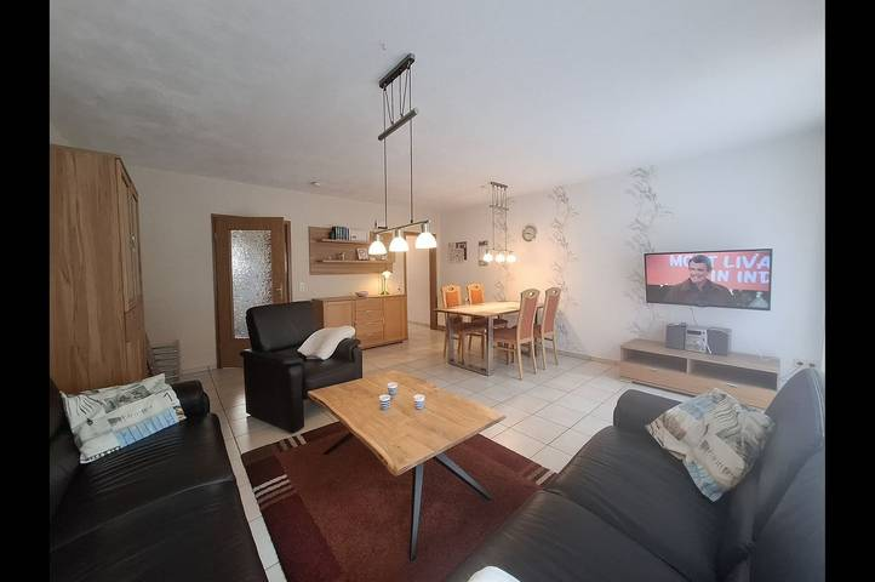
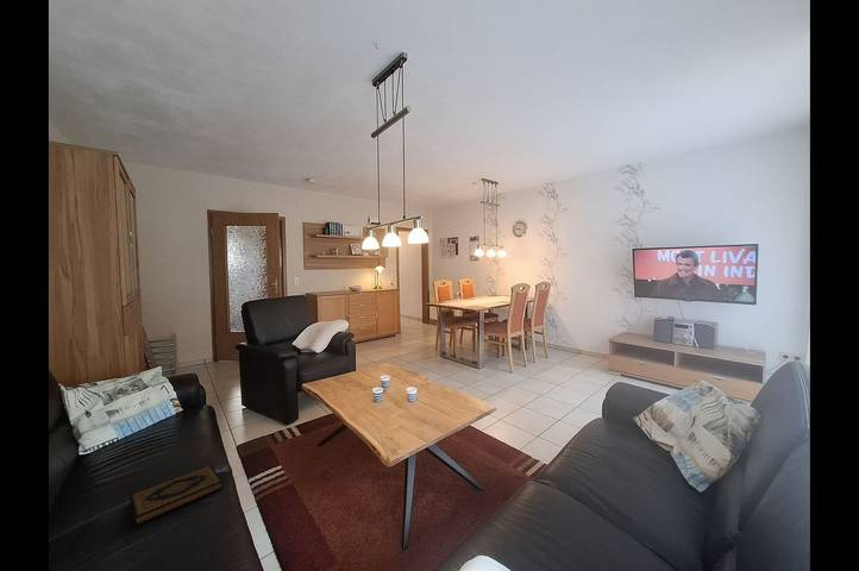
+ hardback book [130,464,224,527]
